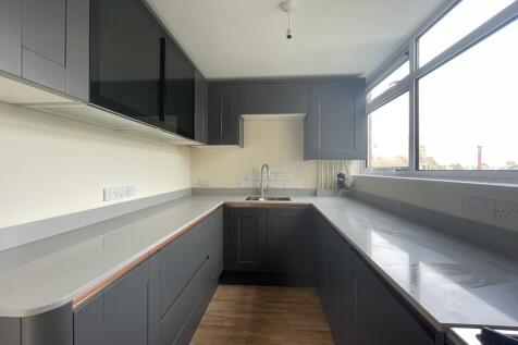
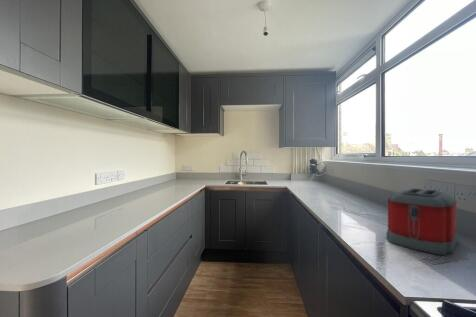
+ toaster [386,188,459,256]
